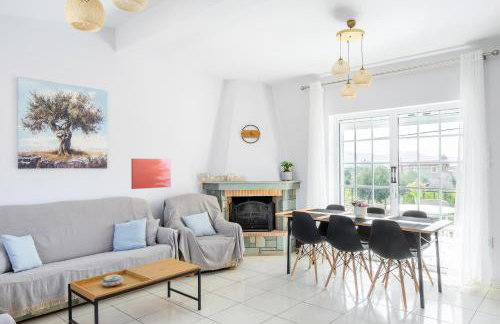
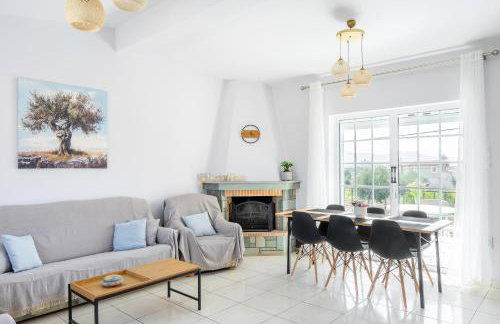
- wall art [130,158,172,190]
